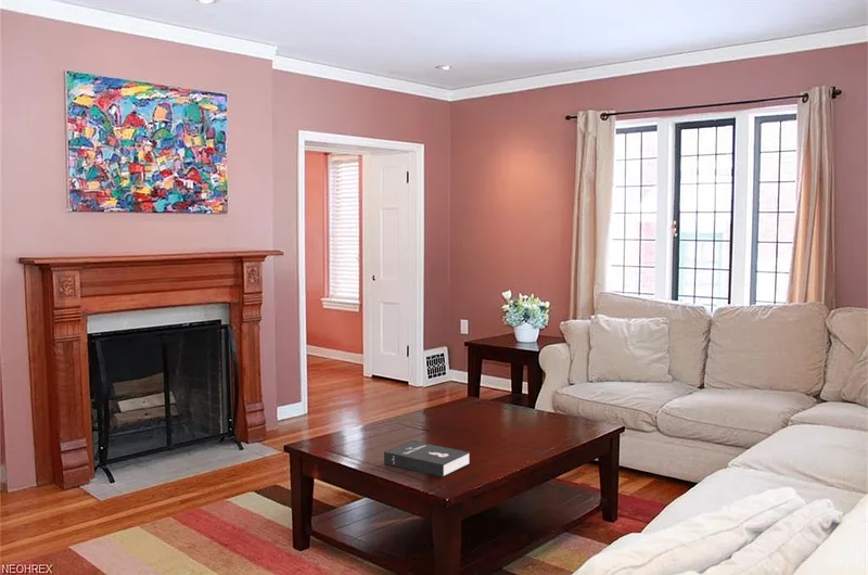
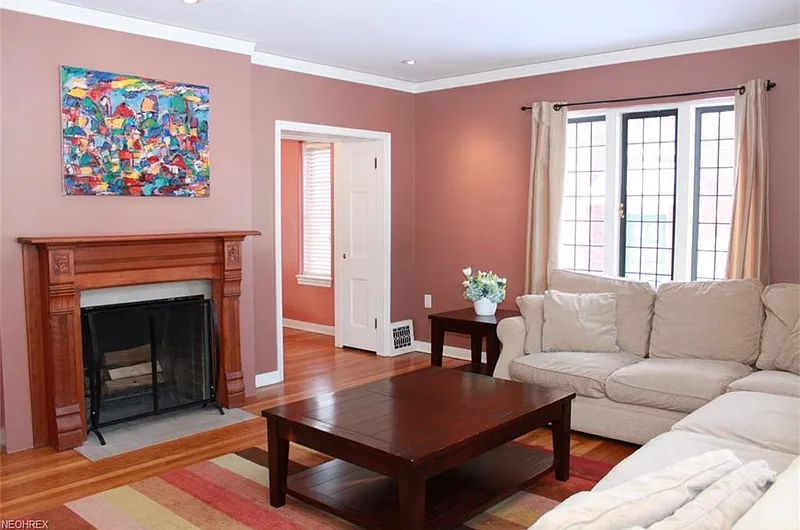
- booklet [383,439,471,478]
